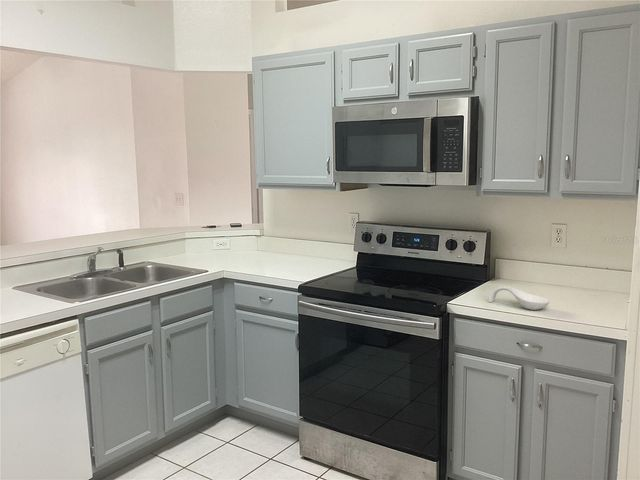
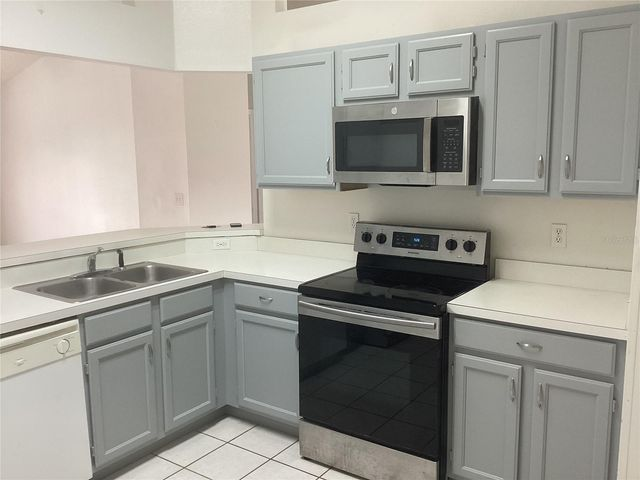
- spoon rest [488,285,551,311]
